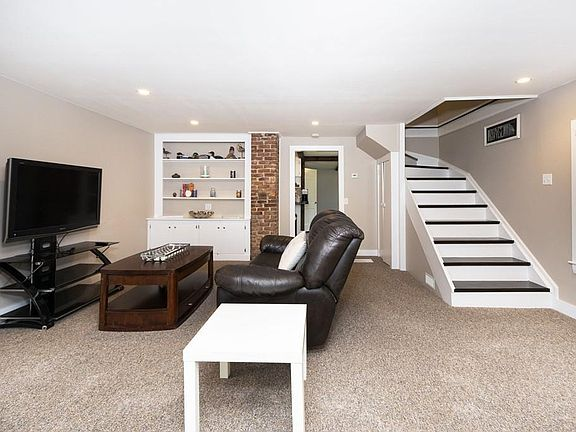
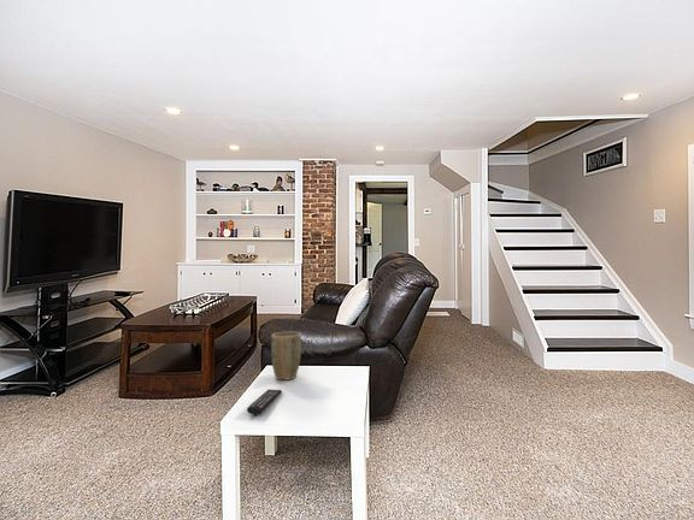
+ plant pot [270,331,302,382]
+ remote control [246,389,283,415]
